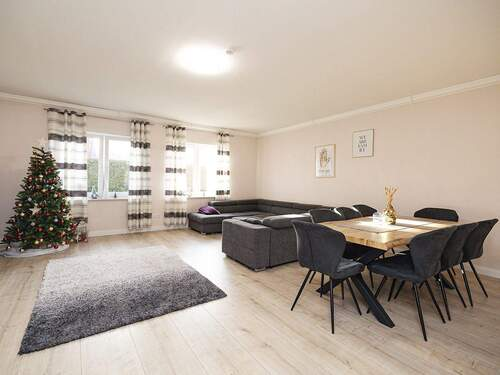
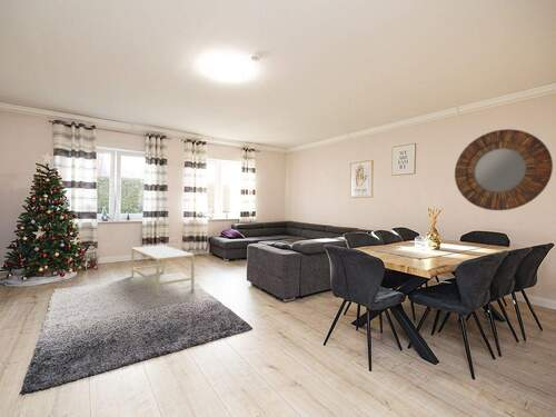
+ home mirror [454,128,554,211]
+ coffee table [130,245,196,296]
